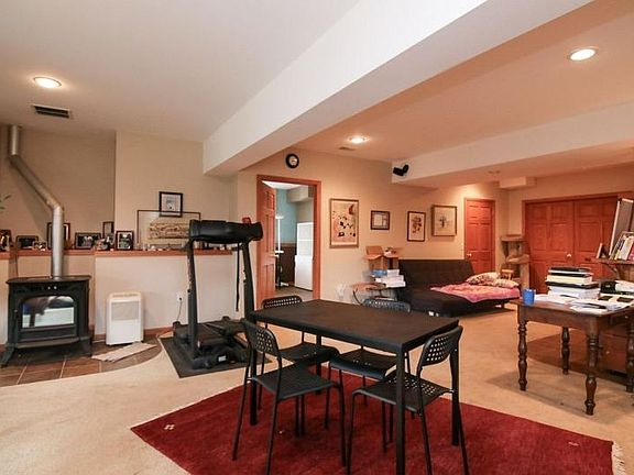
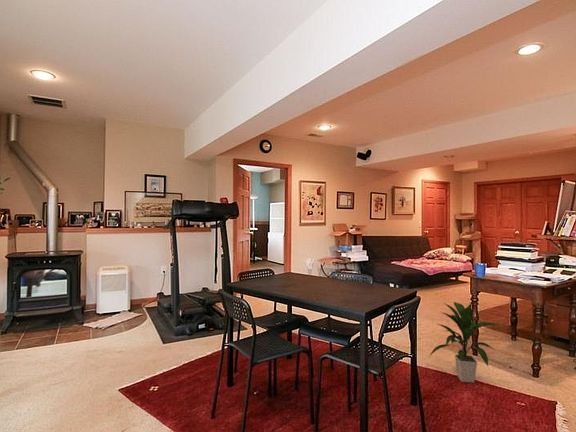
+ indoor plant [428,301,502,384]
